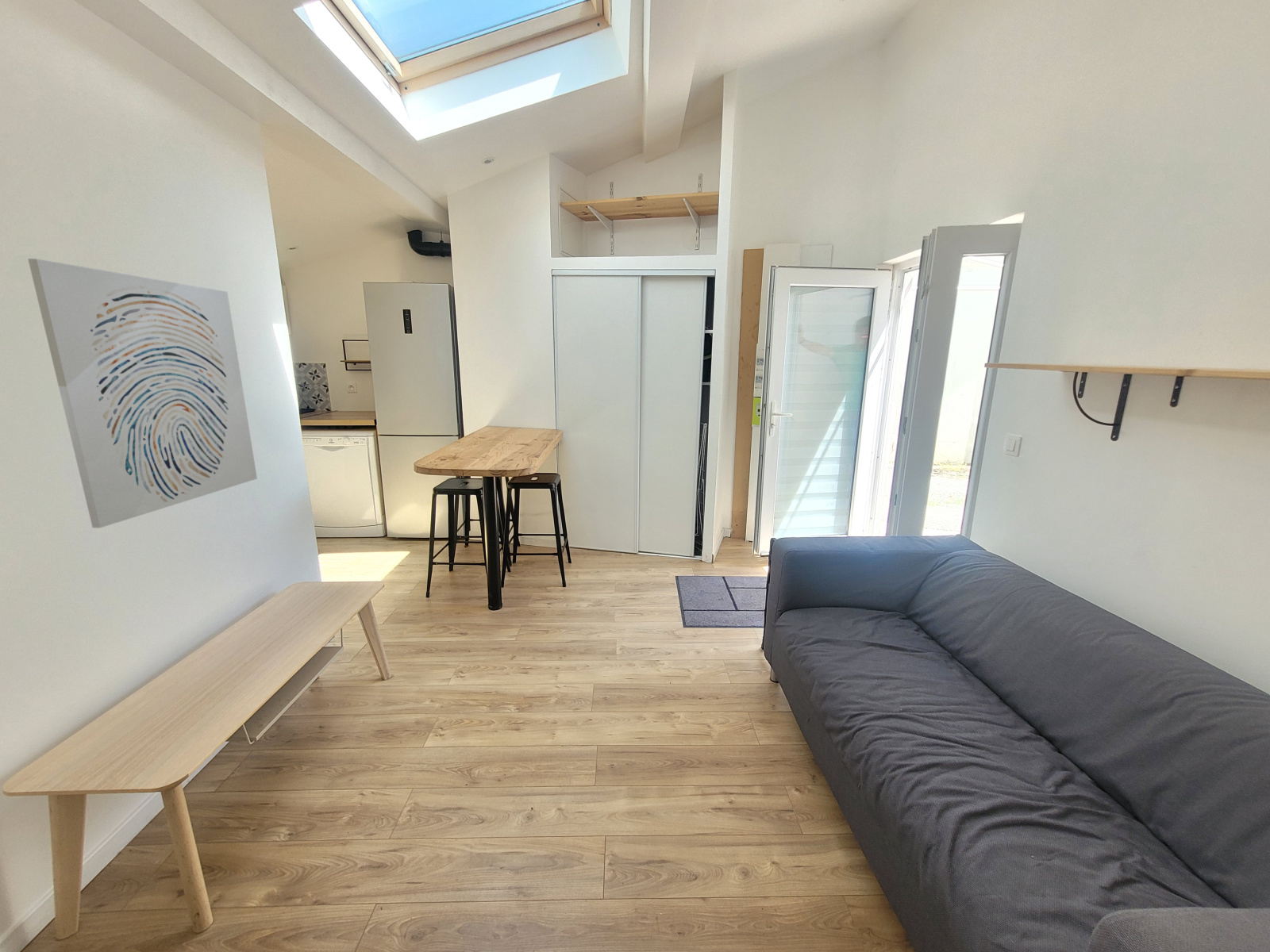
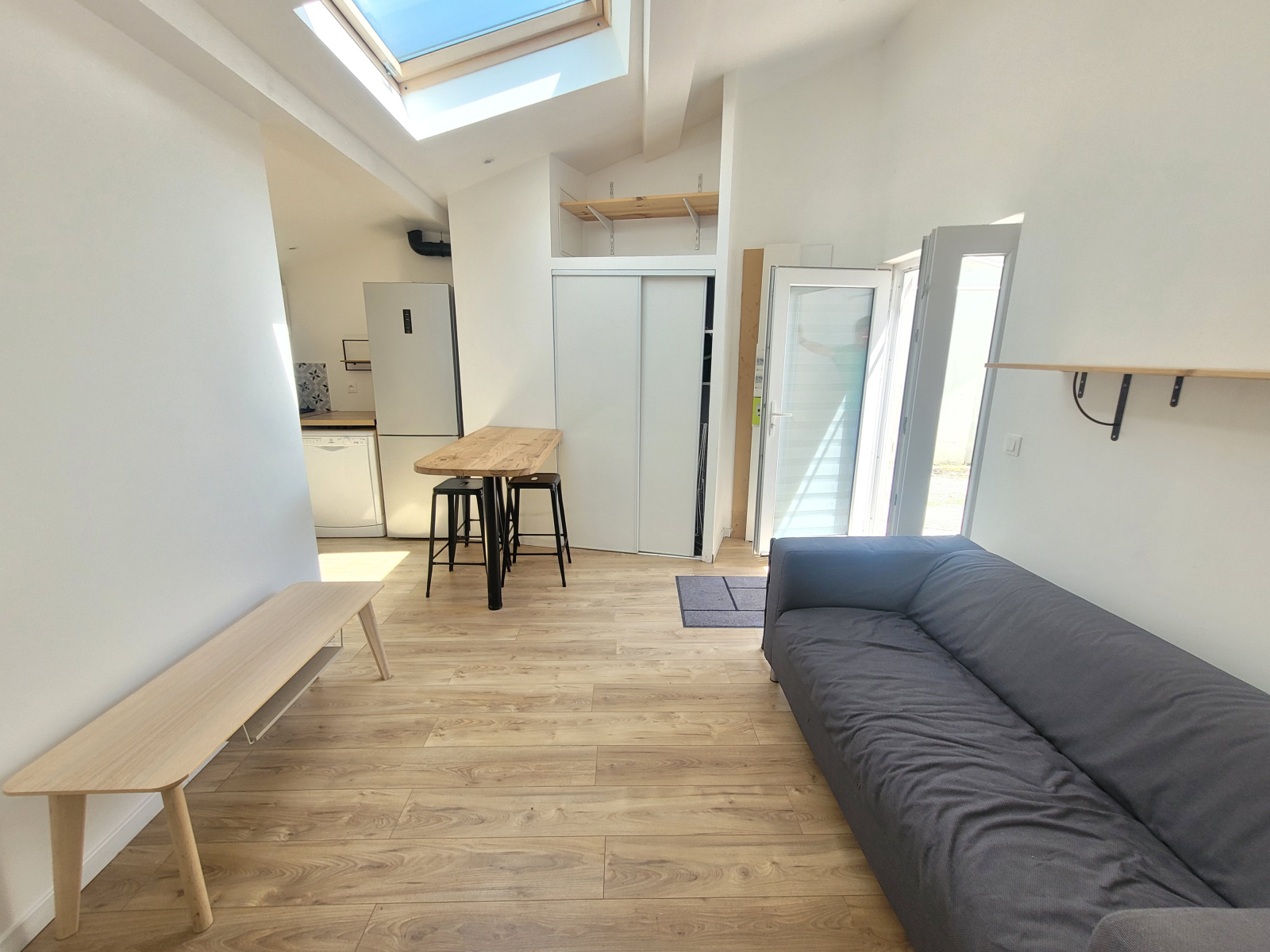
- wall art [27,258,258,528]
